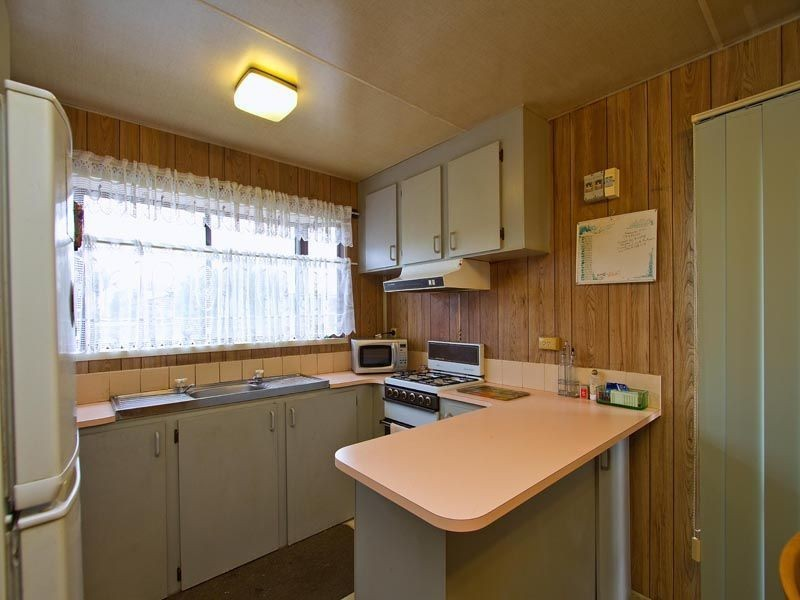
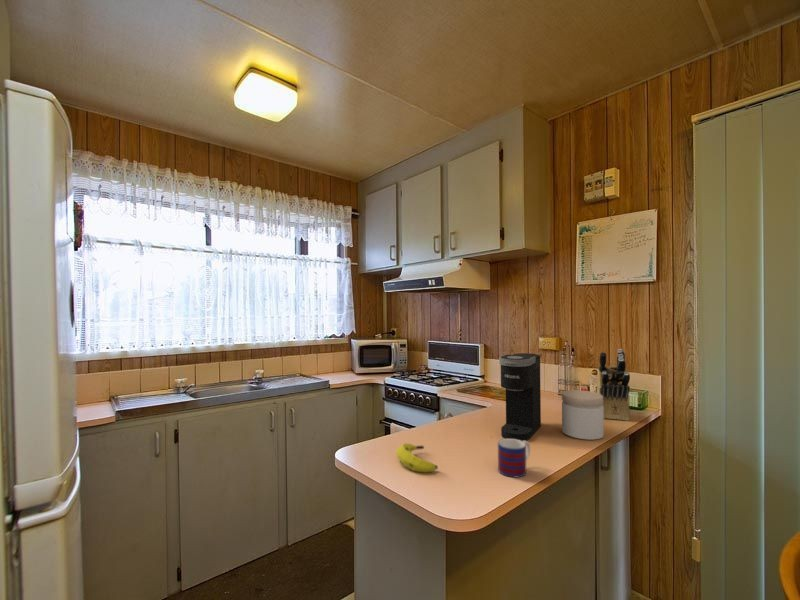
+ mug [497,438,531,478]
+ banana [395,442,439,473]
+ coffee maker [498,352,542,441]
+ jar [561,389,605,441]
+ knife block [596,348,631,422]
